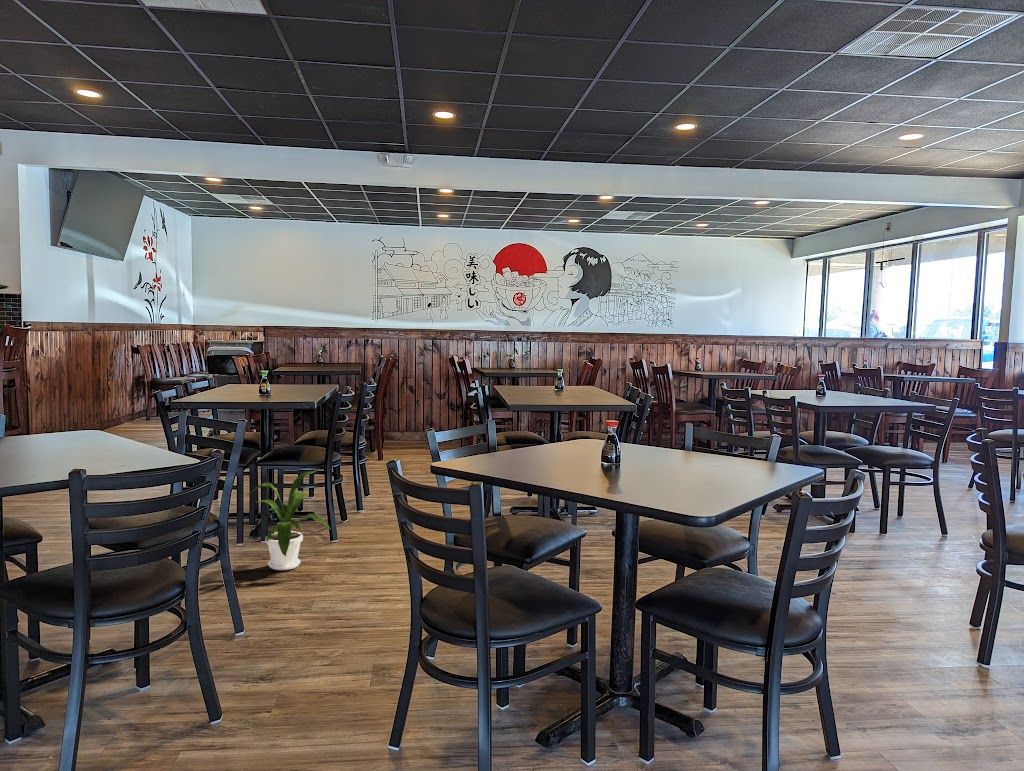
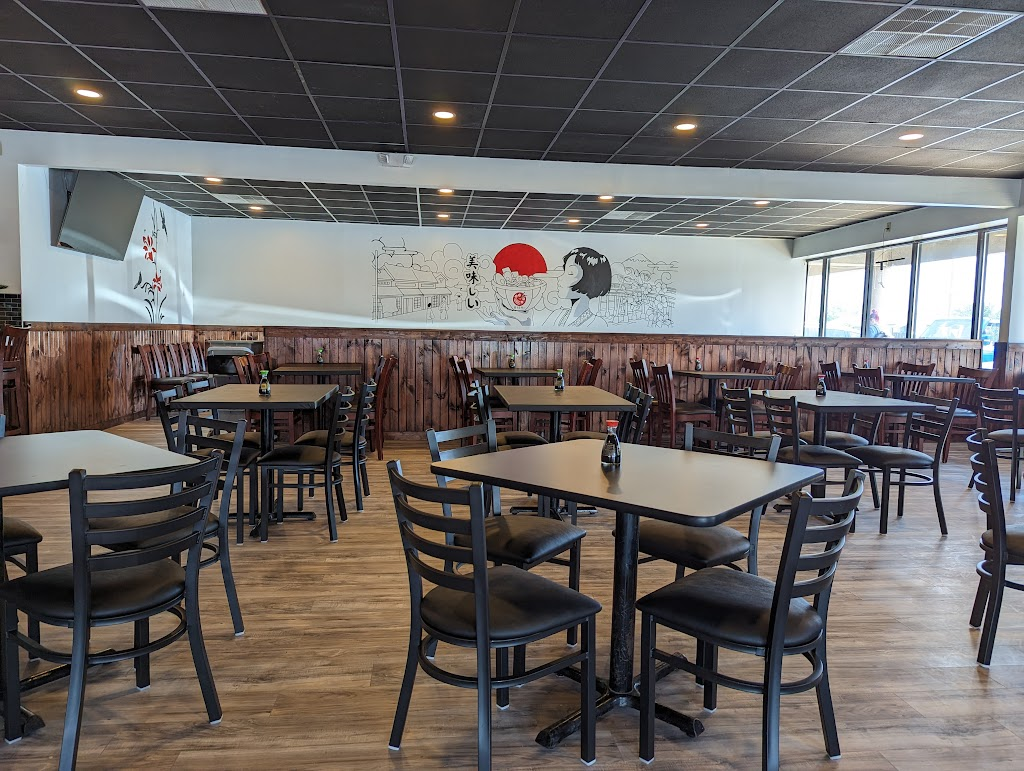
- house plant [246,470,332,571]
